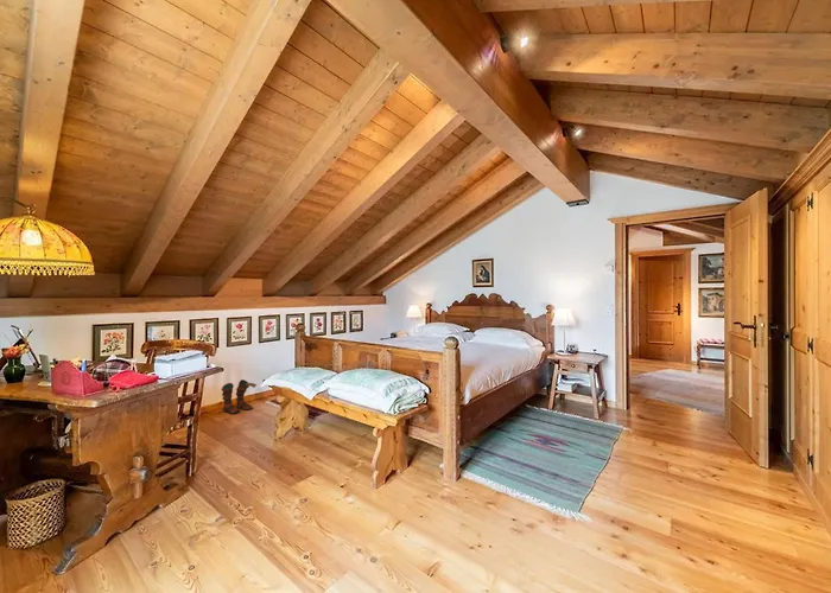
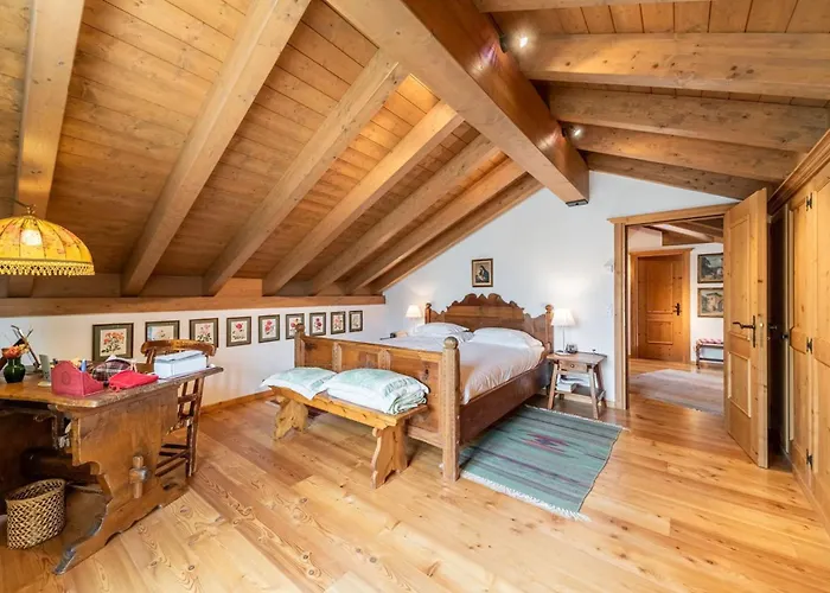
- boots [221,378,258,415]
